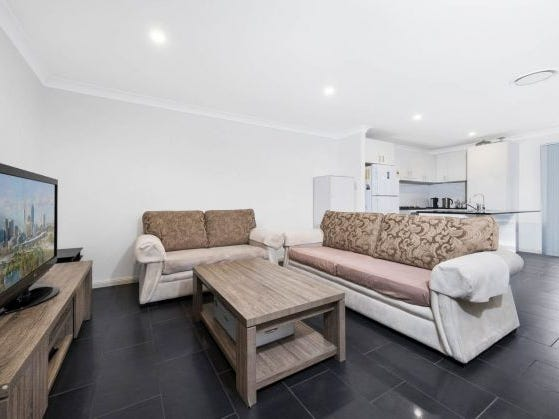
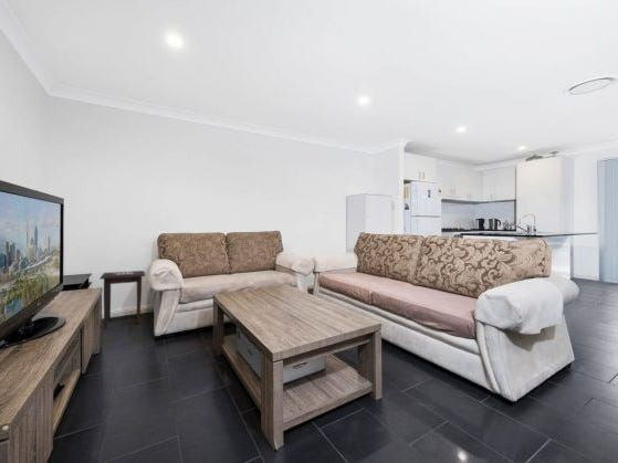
+ side table [98,270,146,329]
